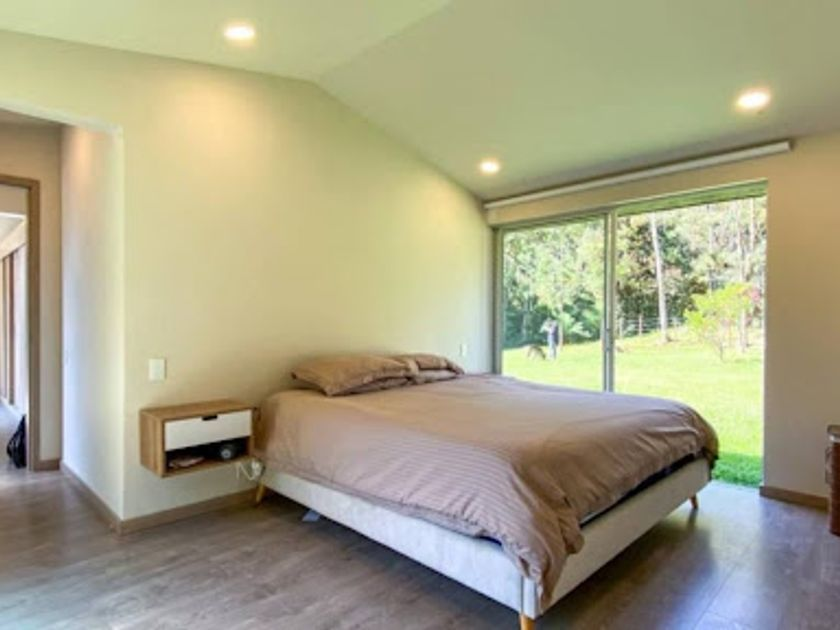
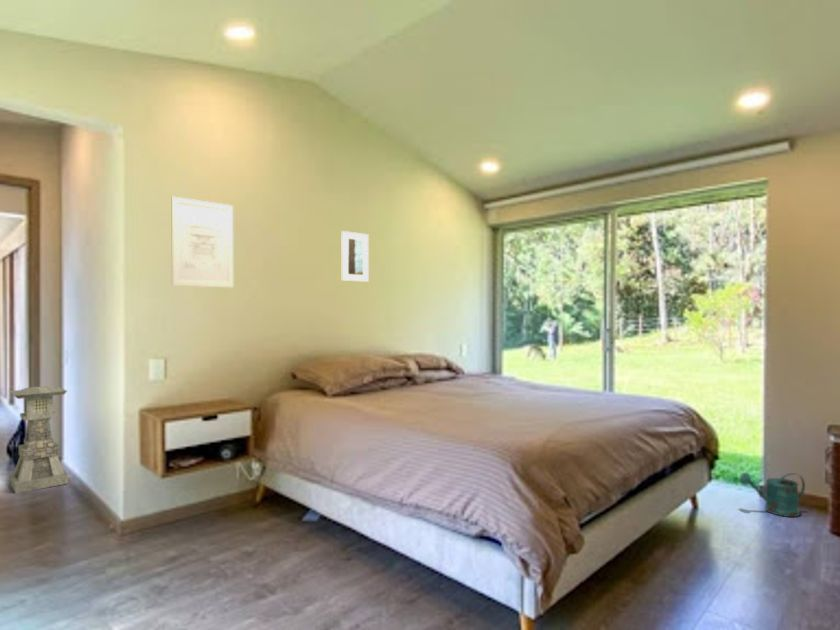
+ watering can [739,472,806,518]
+ lantern [8,385,69,494]
+ wall art [171,196,234,288]
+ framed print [340,230,370,283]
